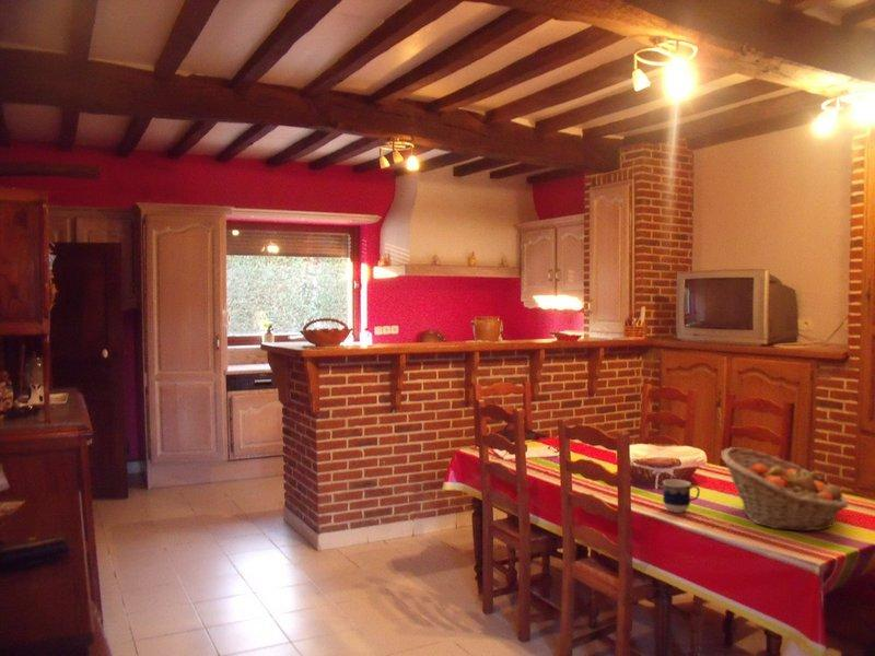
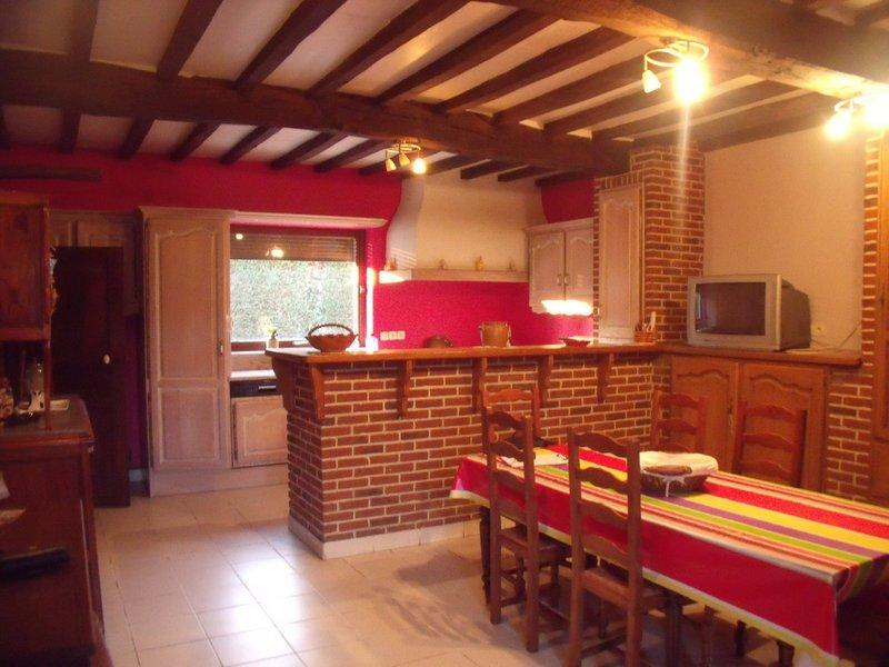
- cup [662,478,701,514]
- fruit basket [720,446,849,531]
